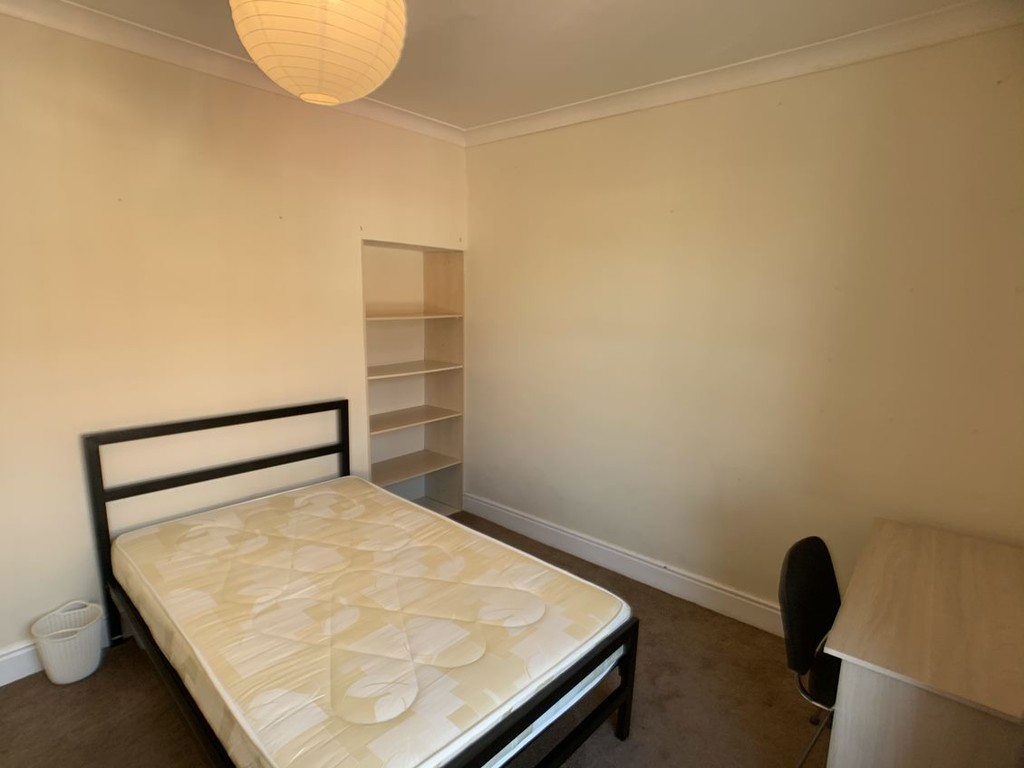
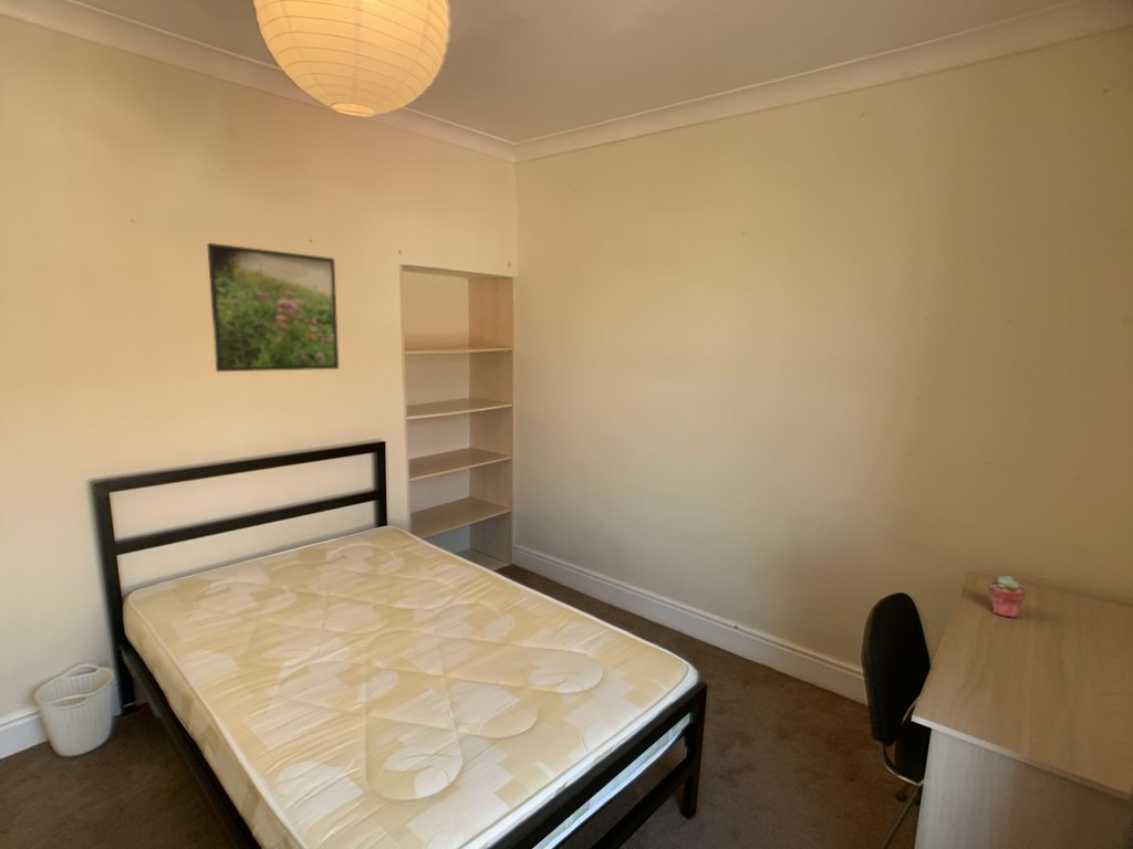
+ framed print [206,242,340,373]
+ potted succulent [988,575,1028,619]
